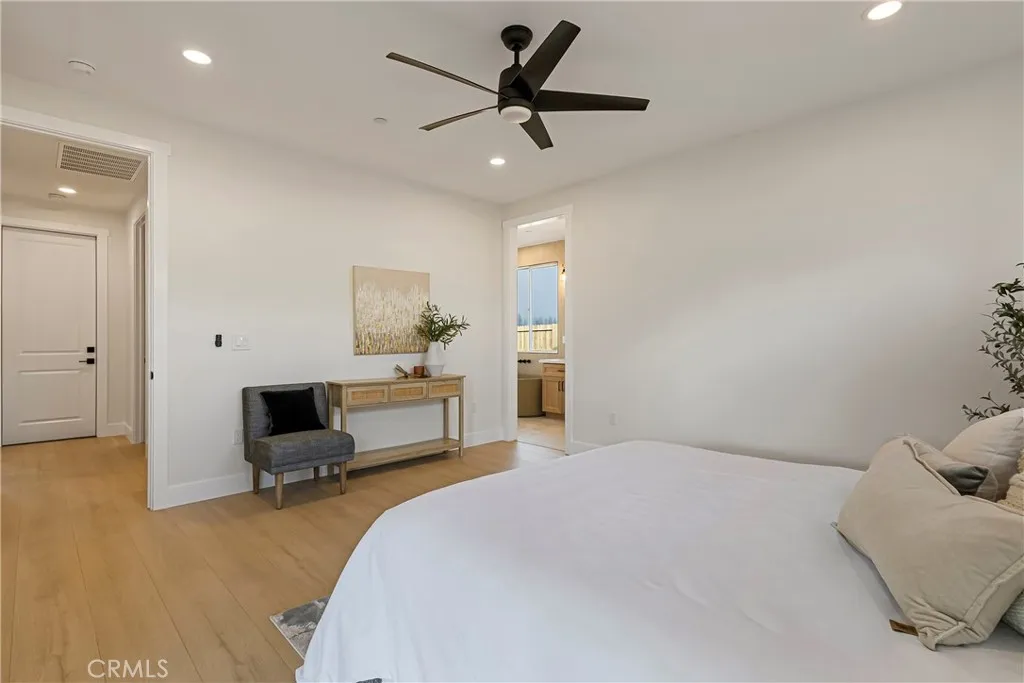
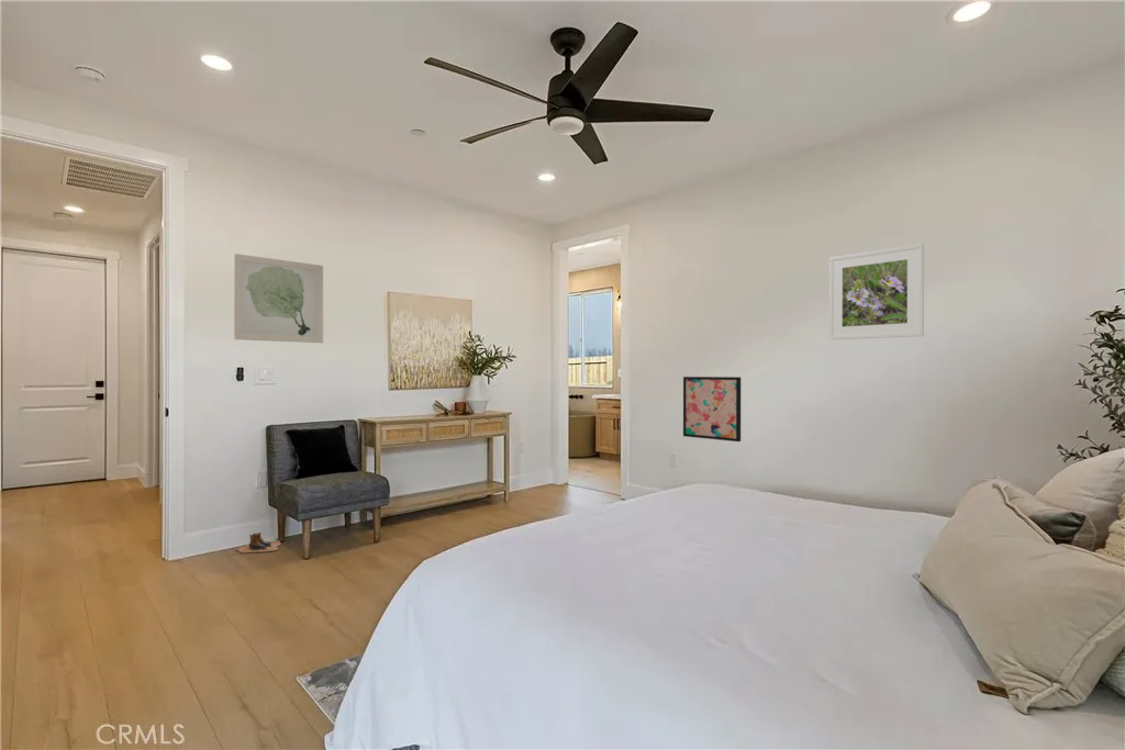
+ boots [234,531,282,555]
+ wall art [682,376,742,443]
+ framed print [828,243,925,342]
+ wall art [233,253,324,344]
